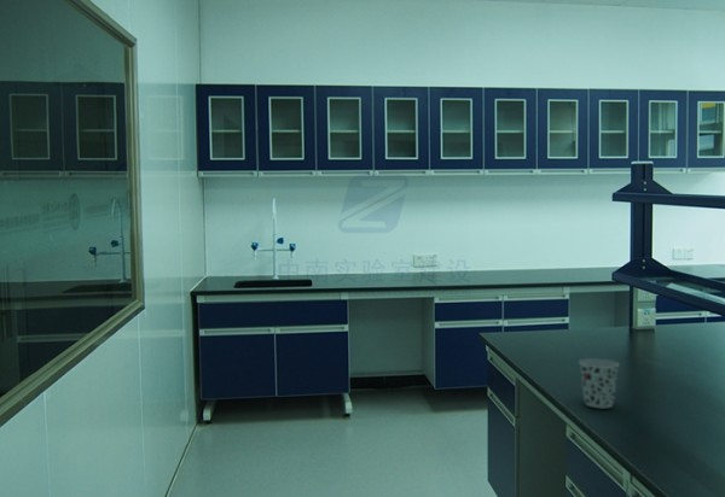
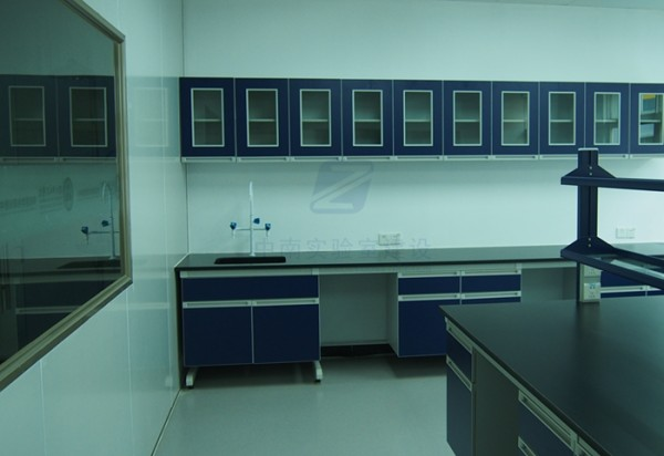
- cup [578,357,620,409]
